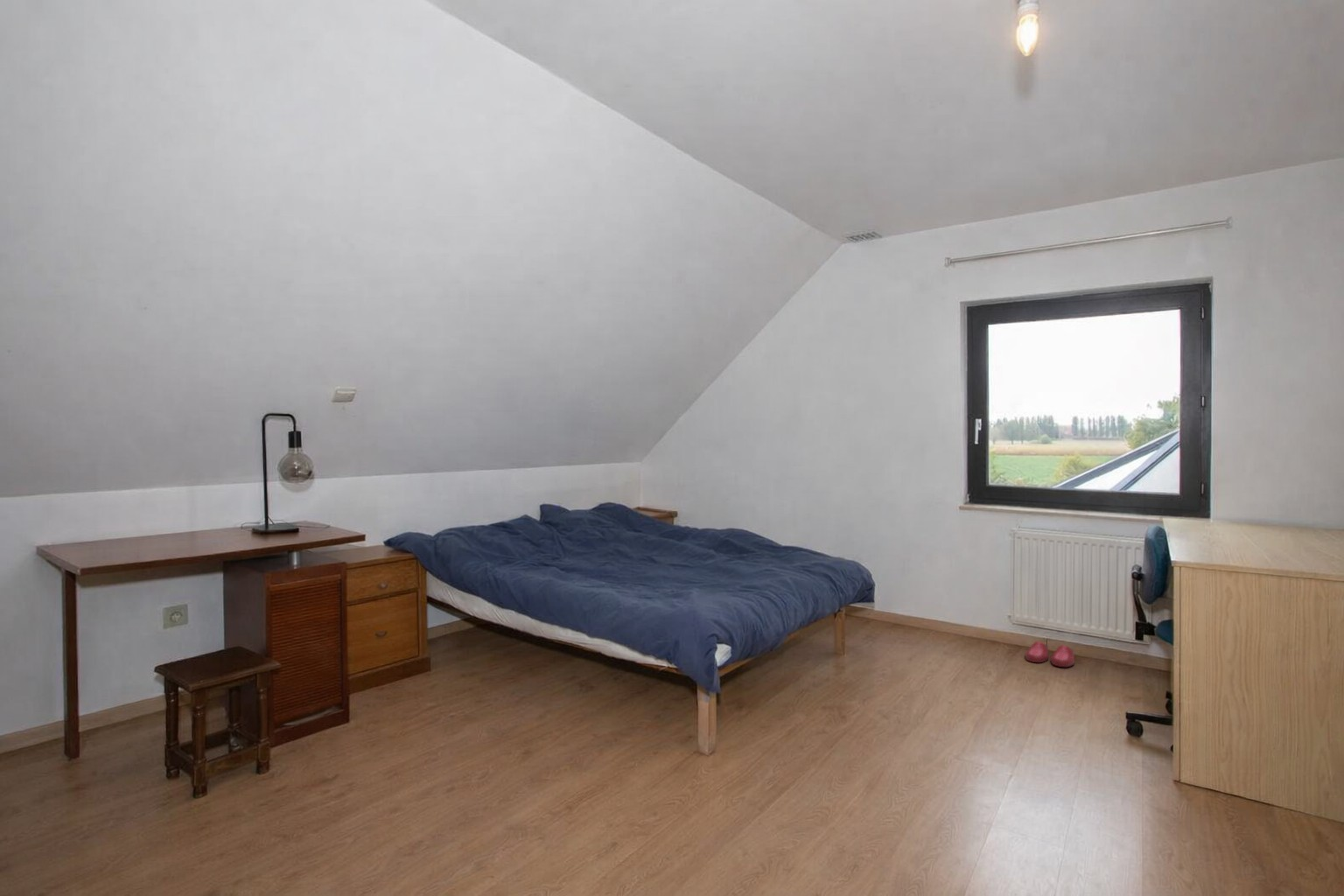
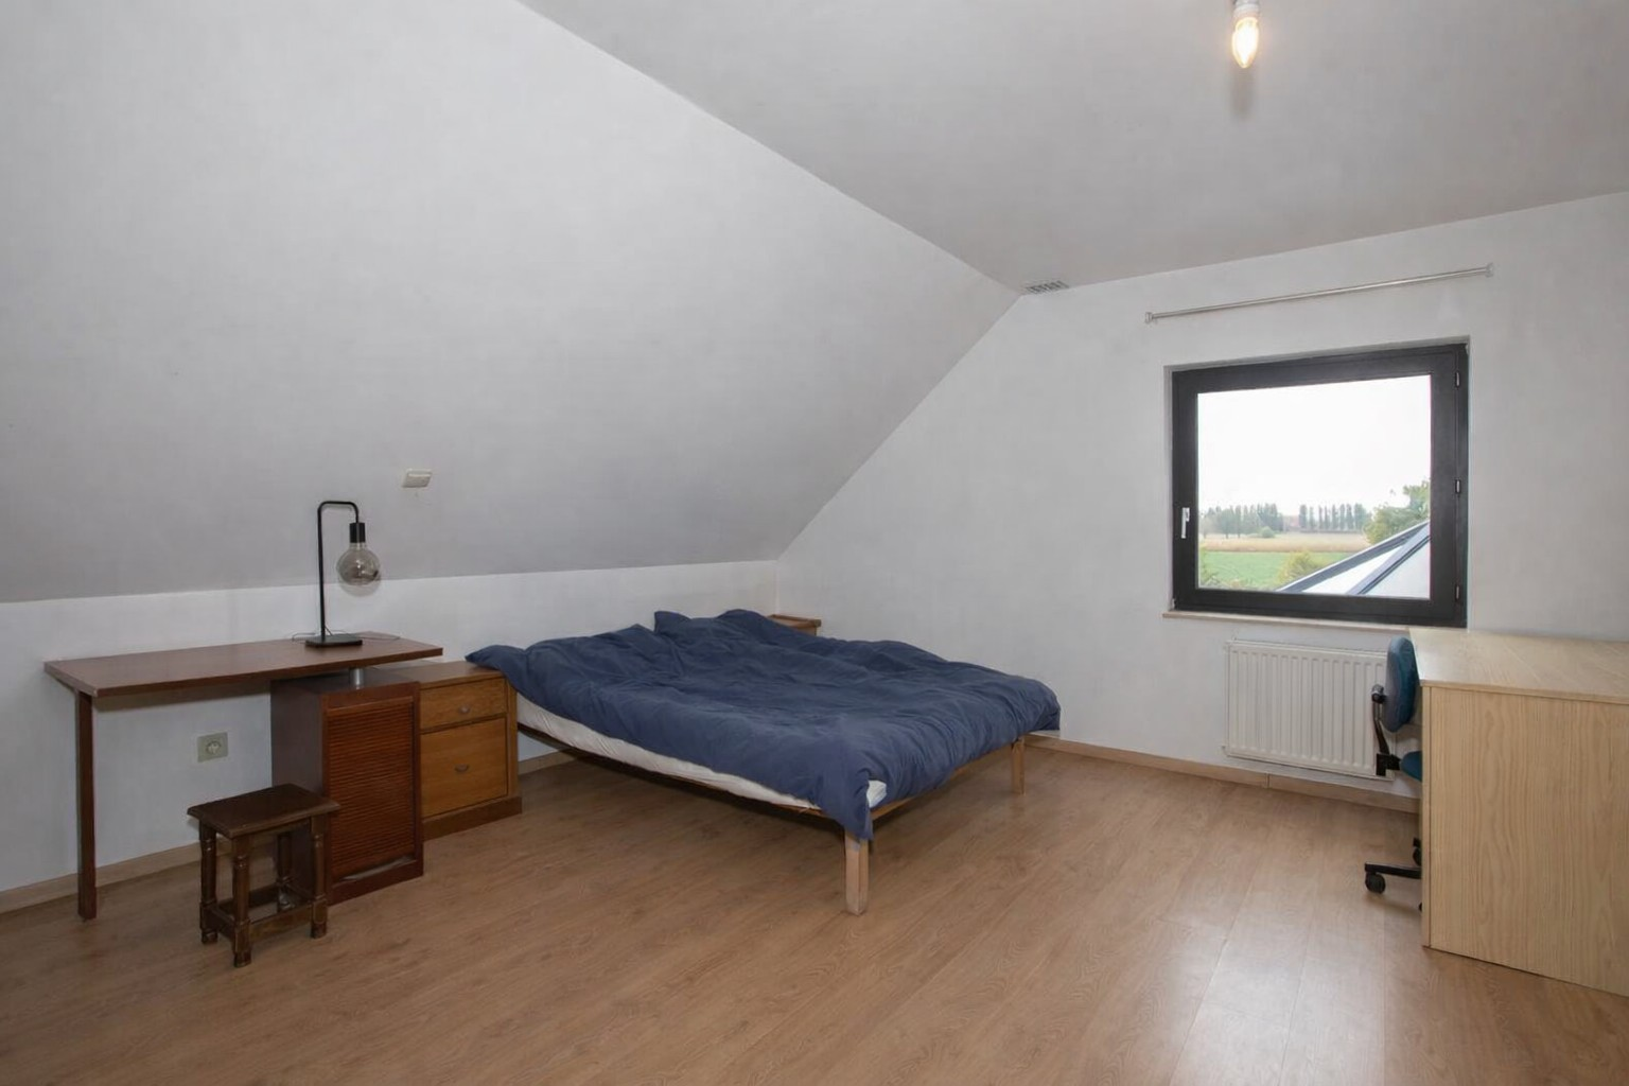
- slippers [1025,641,1075,668]
